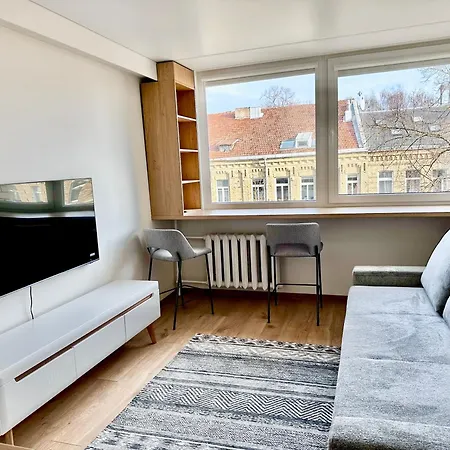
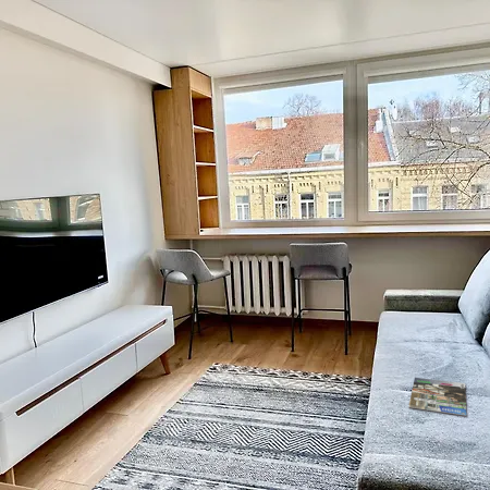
+ magazine [407,377,467,417]
